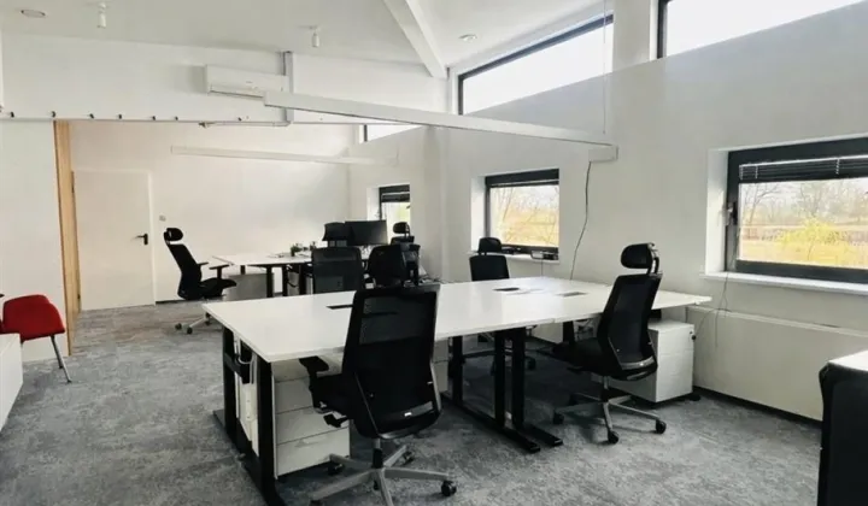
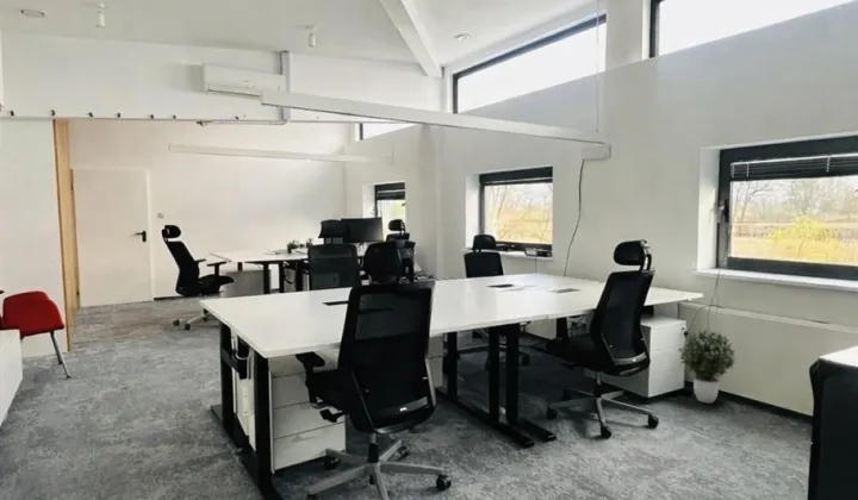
+ potted plant [677,329,736,405]
